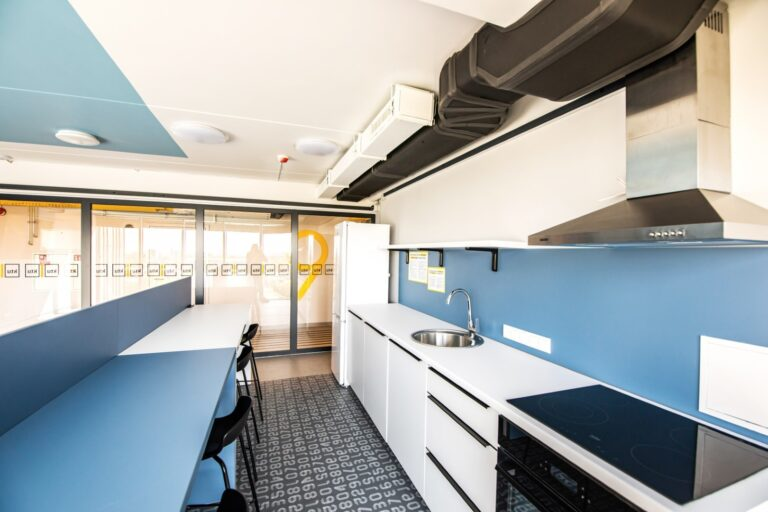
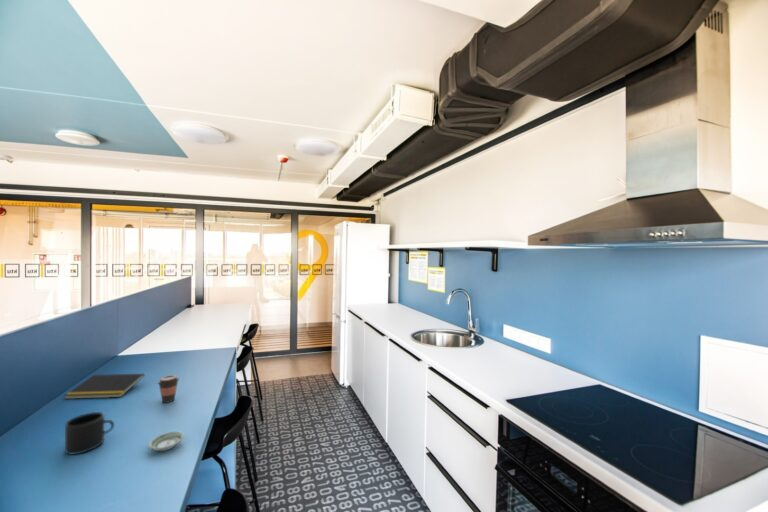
+ saucer [147,430,185,452]
+ mug [64,411,115,455]
+ coffee cup [157,374,180,404]
+ notepad [63,373,145,400]
